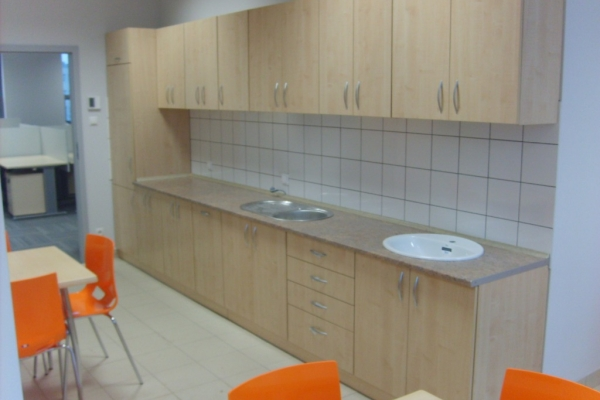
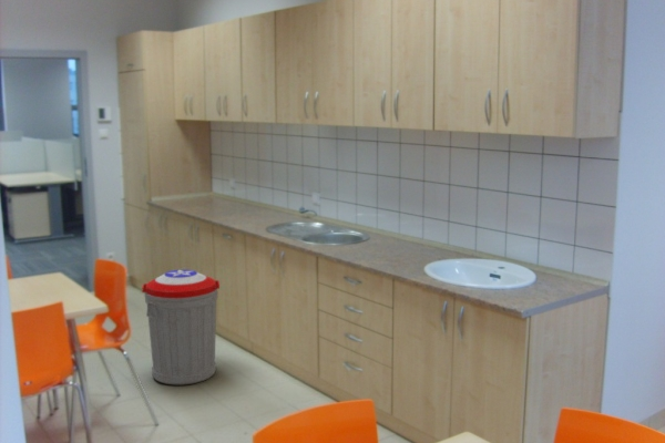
+ trash can [141,269,221,387]
